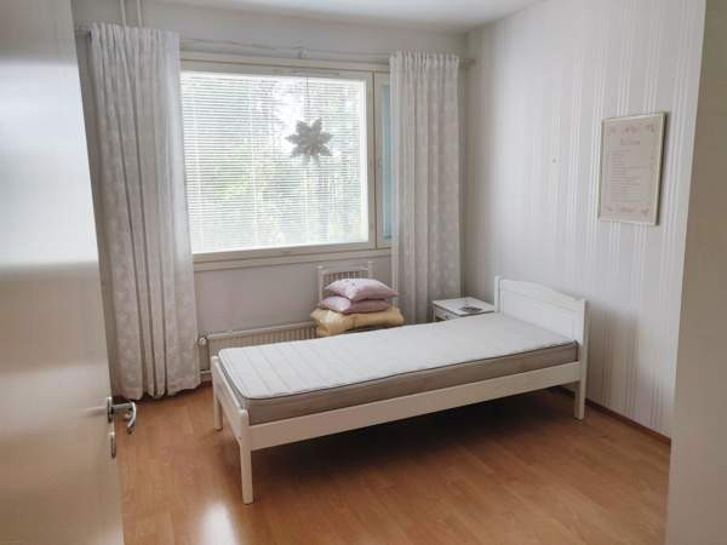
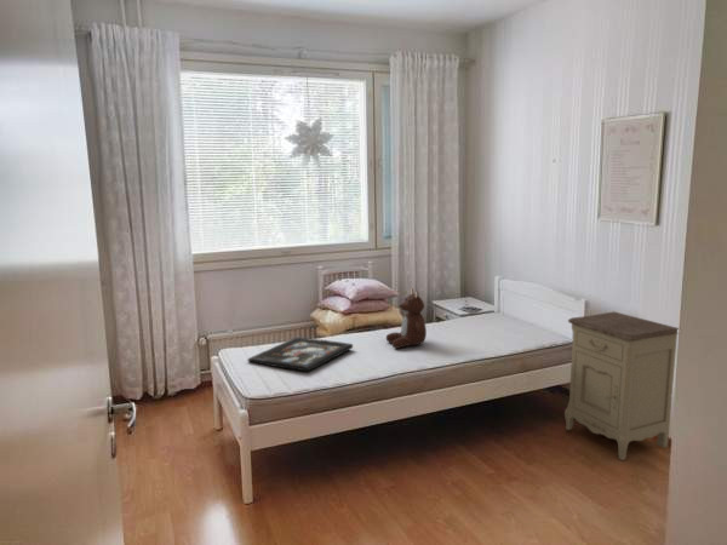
+ nightstand [563,311,680,461]
+ teddy bear [385,287,428,350]
+ framed painting [247,337,354,372]
